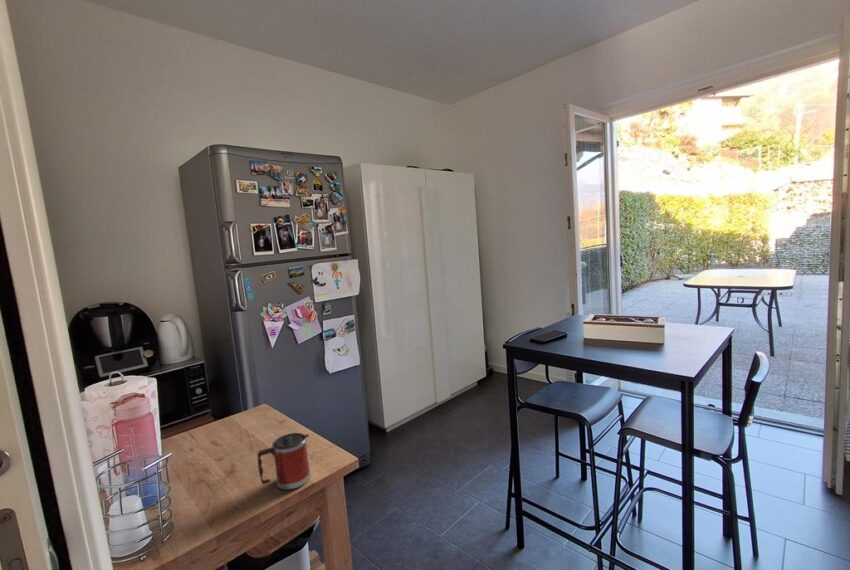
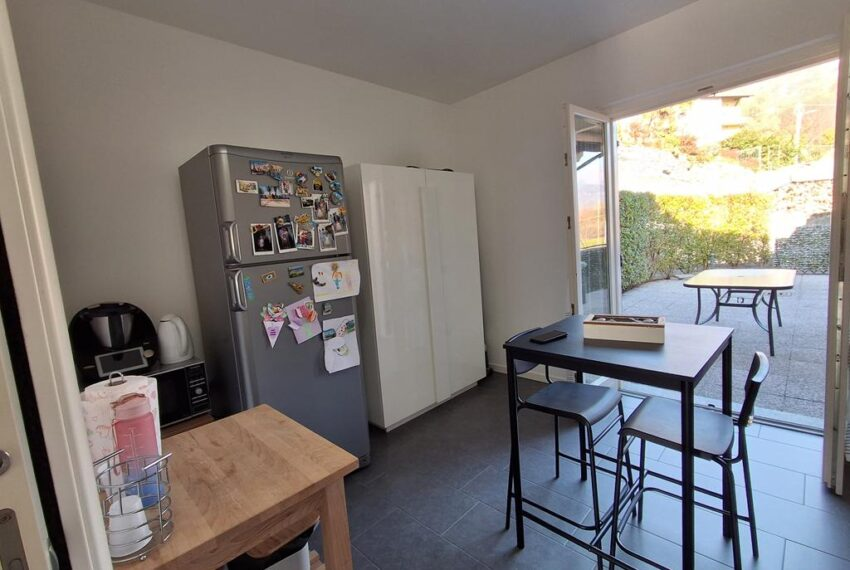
- mug [257,432,311,491]
